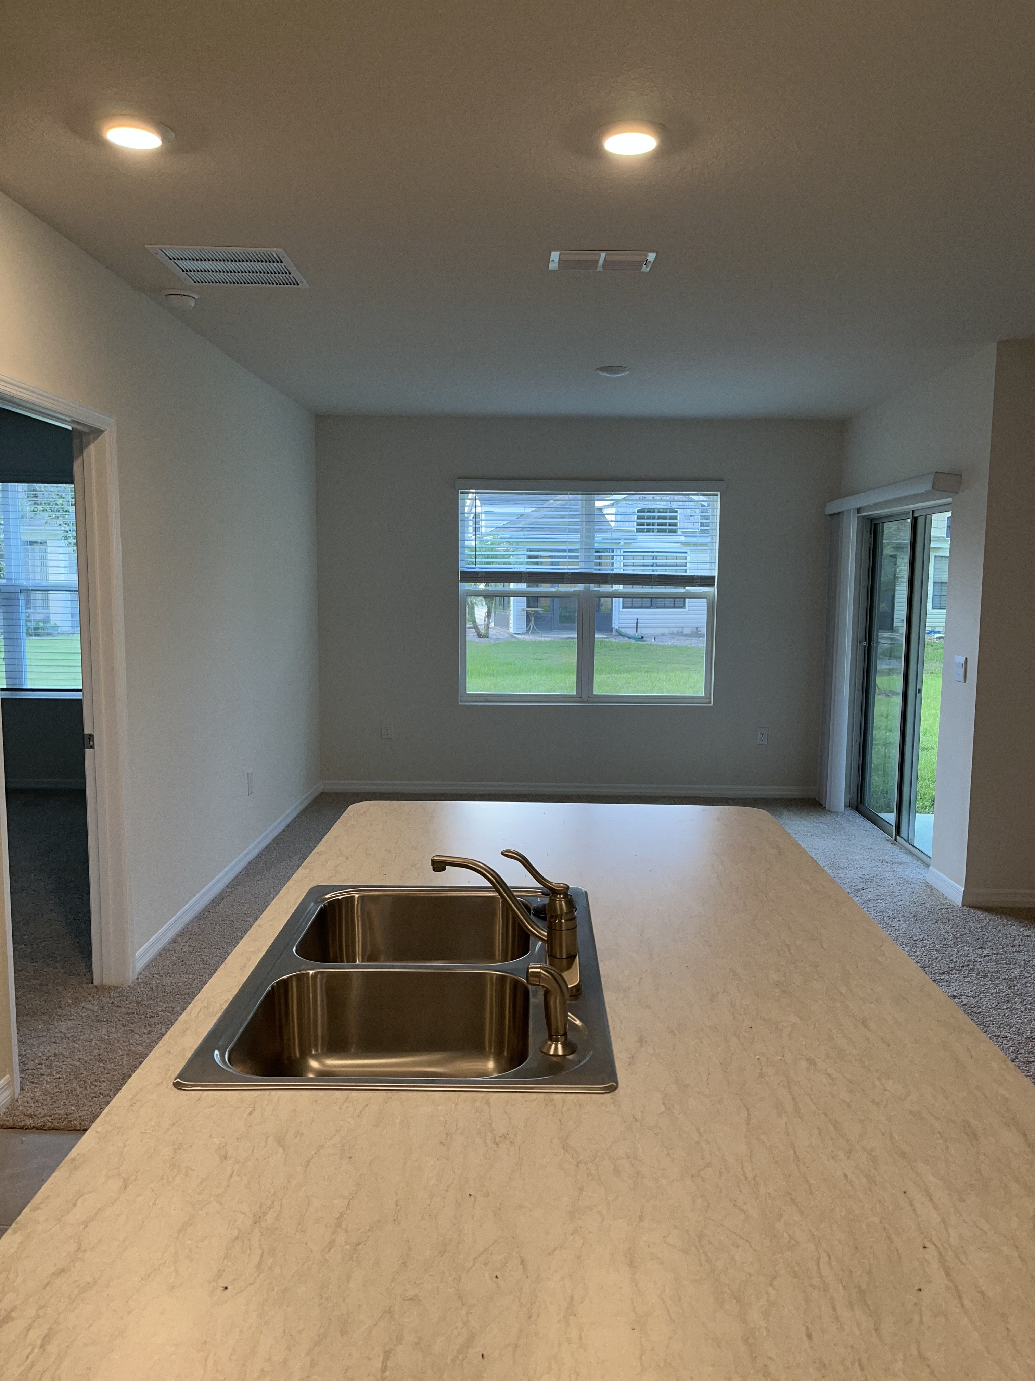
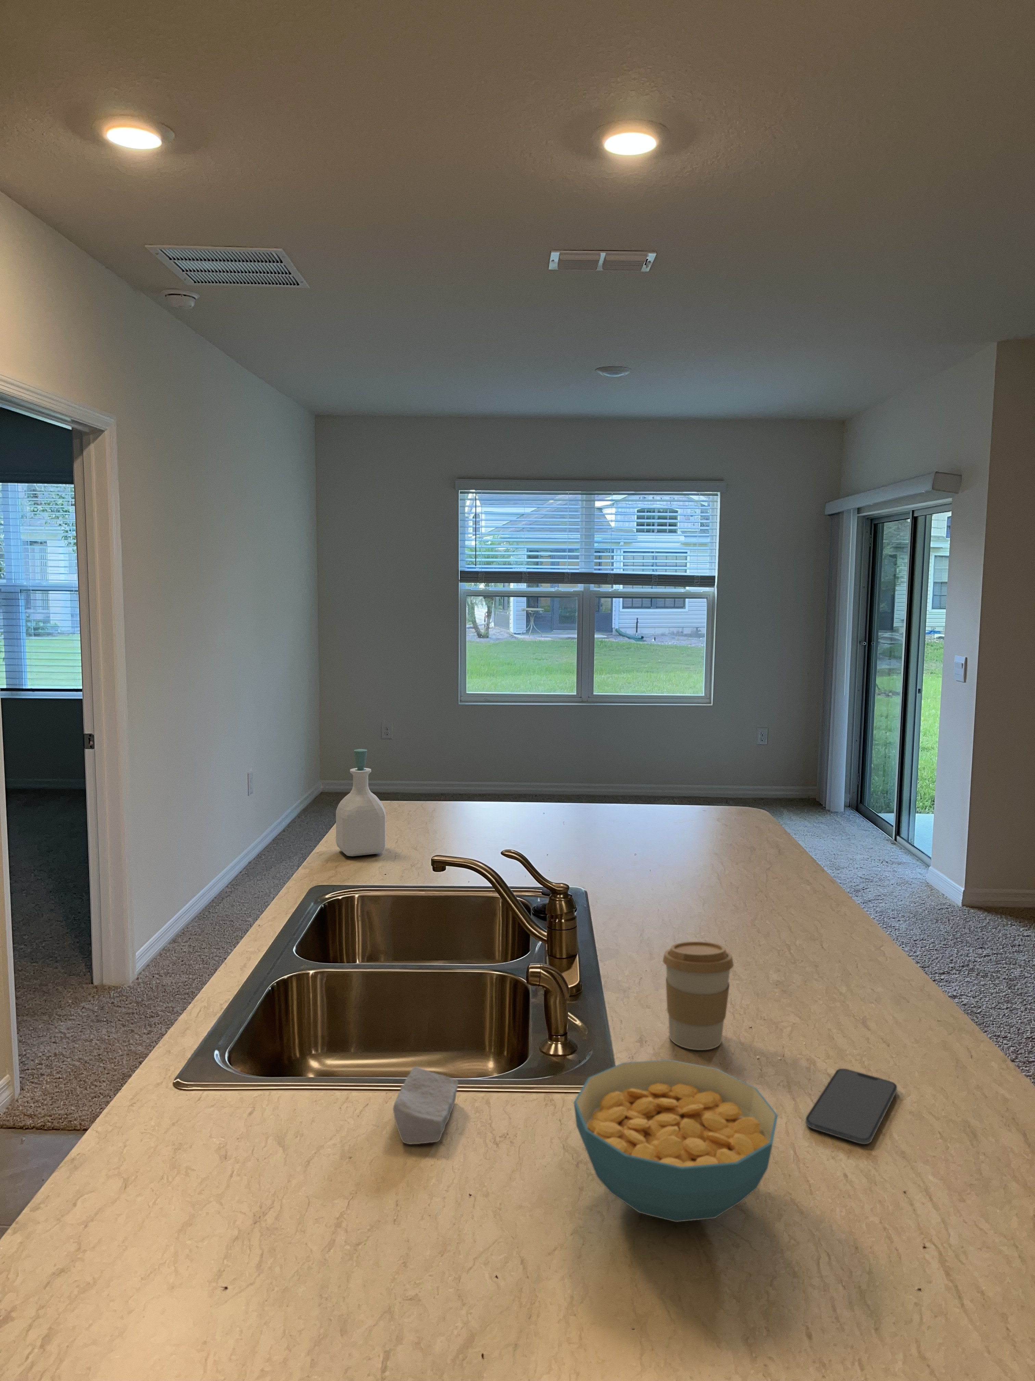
+ soap bar [392,1067,459,1145]
+ smartphone [806,1068,897,1144]
+ cereal bowl [573,1059,778,1222]
+ coffee cup [662,942,734,1050]
+ soap bottle [336,749,386,857]
